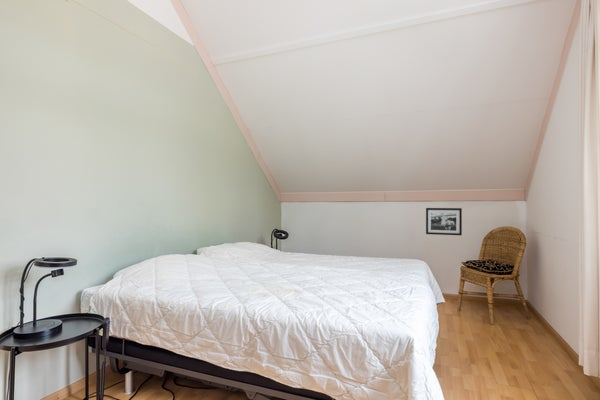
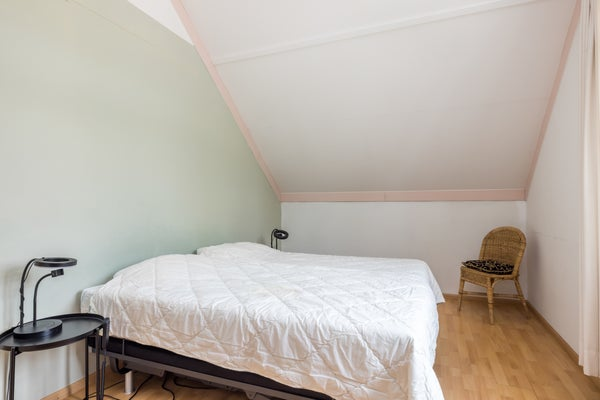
- picture frame [425,207,463,236]
